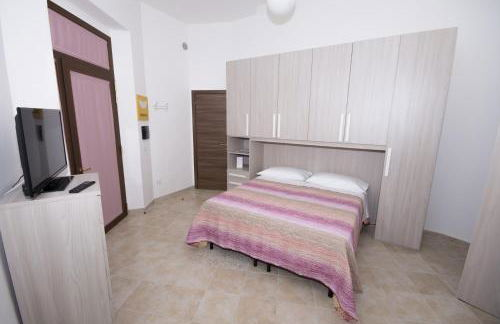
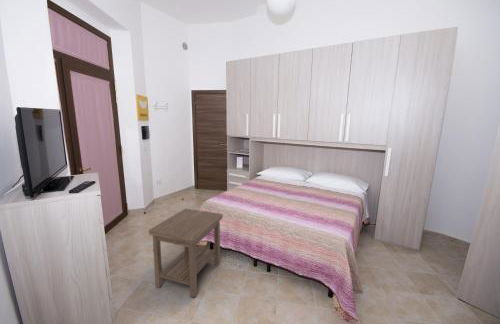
+ side table [148,208,224,299]
